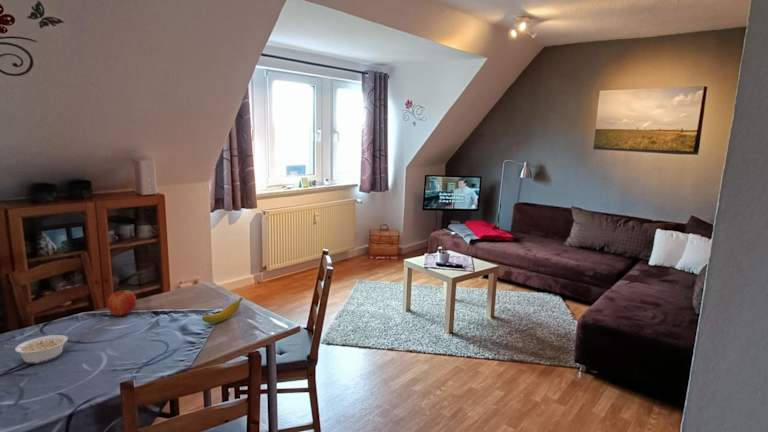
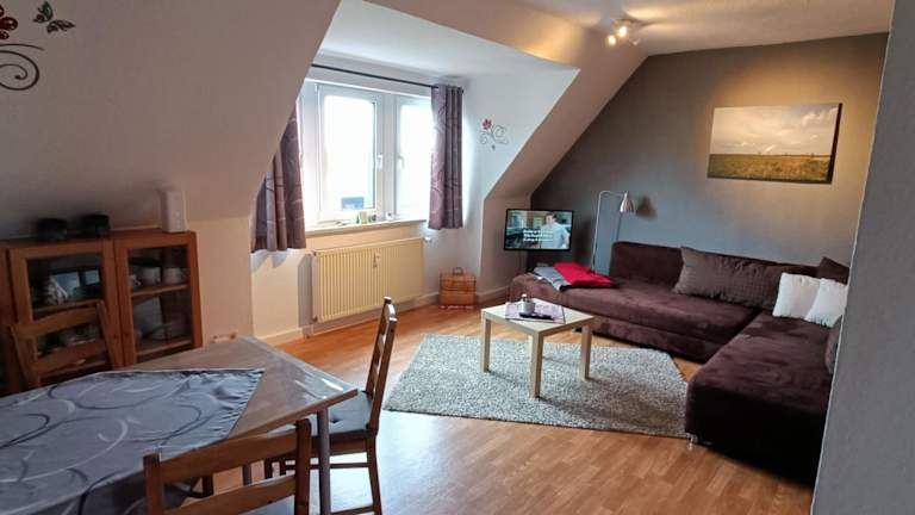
- fruit [106,289,137,316]
- banana [201,297,244,324]
- legume [3,334,69,365]
